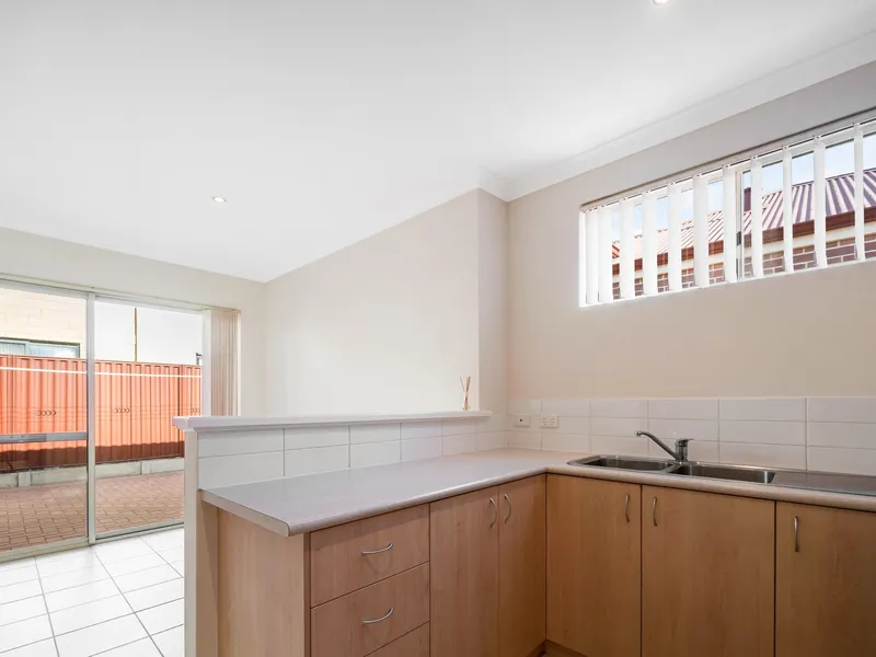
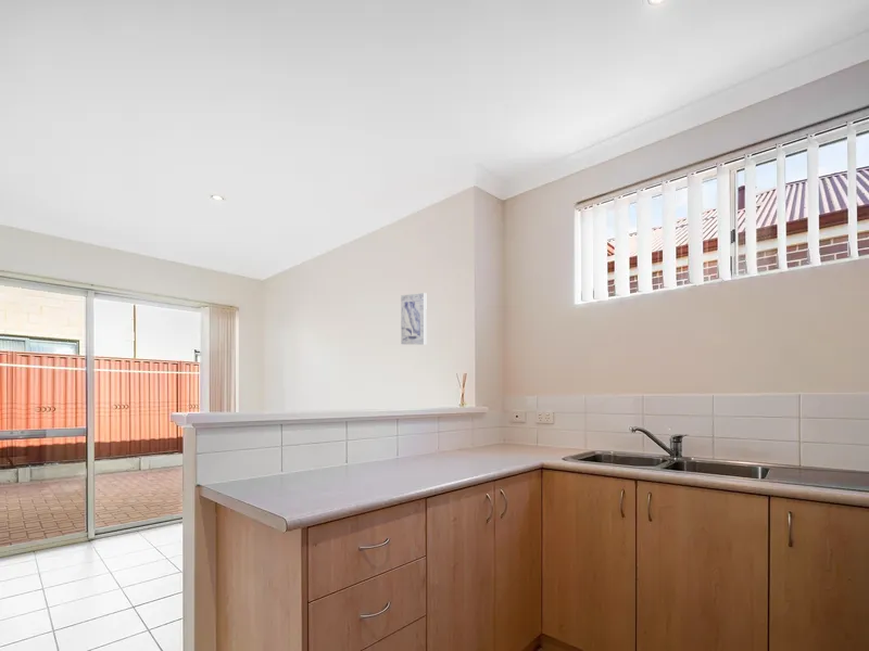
+ wall art [400,292,428,346]
